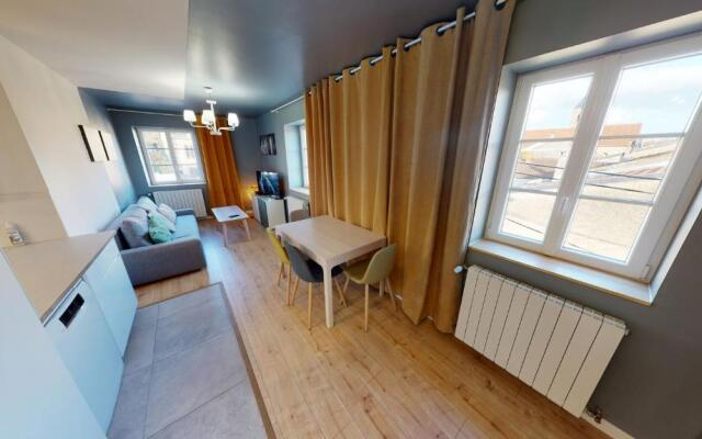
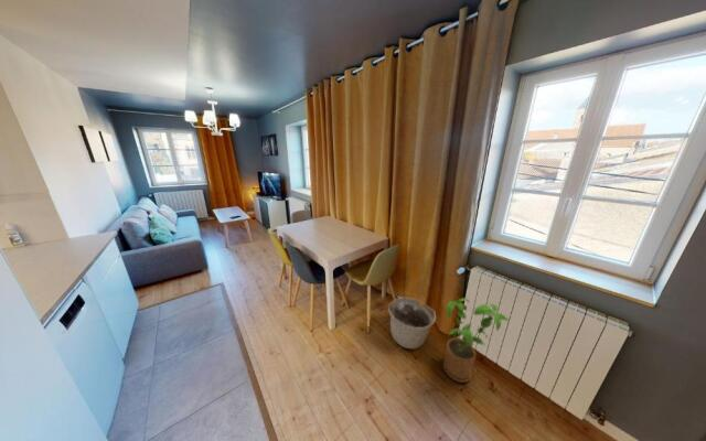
+ house plant [442,297,510,384]
+ basket [387,297,437,351]
